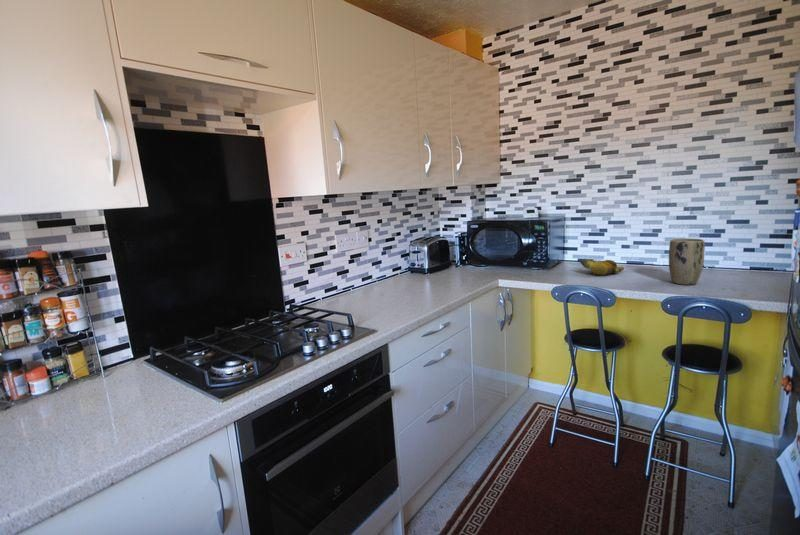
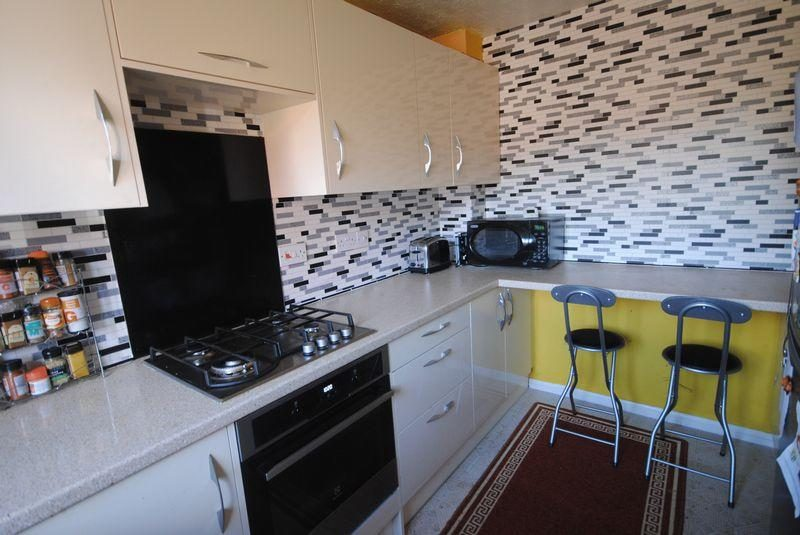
- banana bunch [579,258,625,276]
- plant pot [668,237,706,286]
